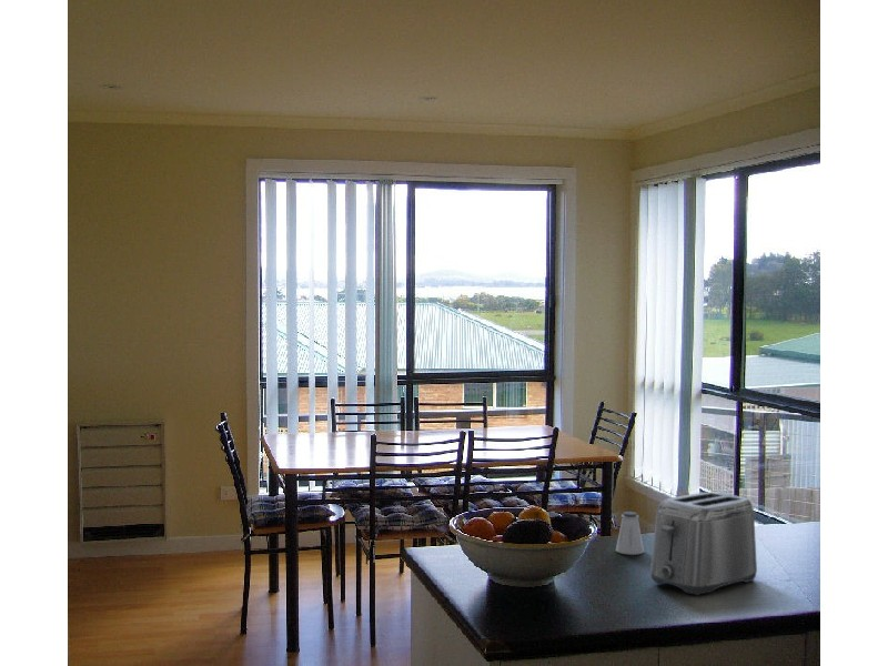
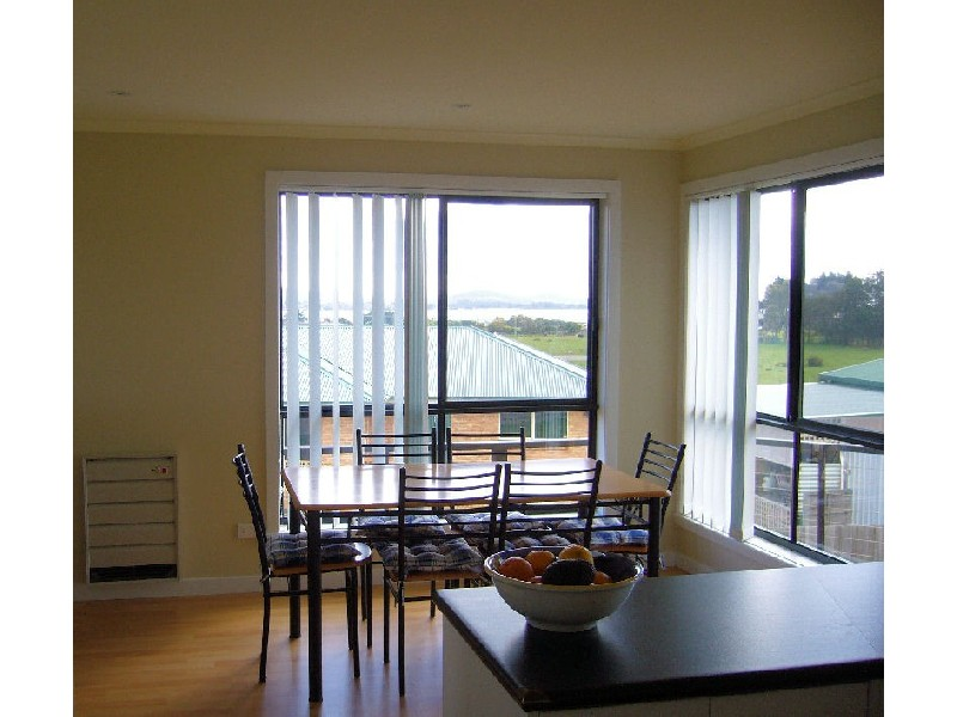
- saltshaker [615,511,645,556]
- toaster [649,491,758,596]
